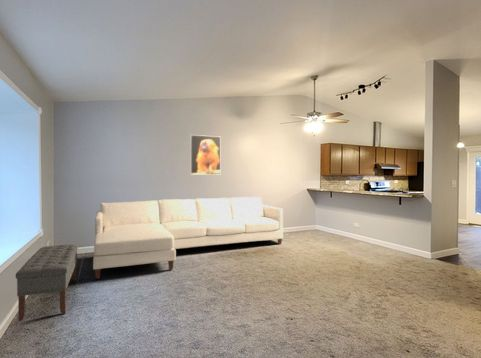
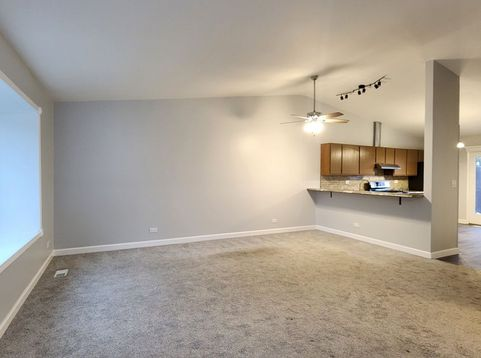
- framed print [189,134,222,176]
- bench [15,244,79,322]
- sofa [92,196,284,280]
